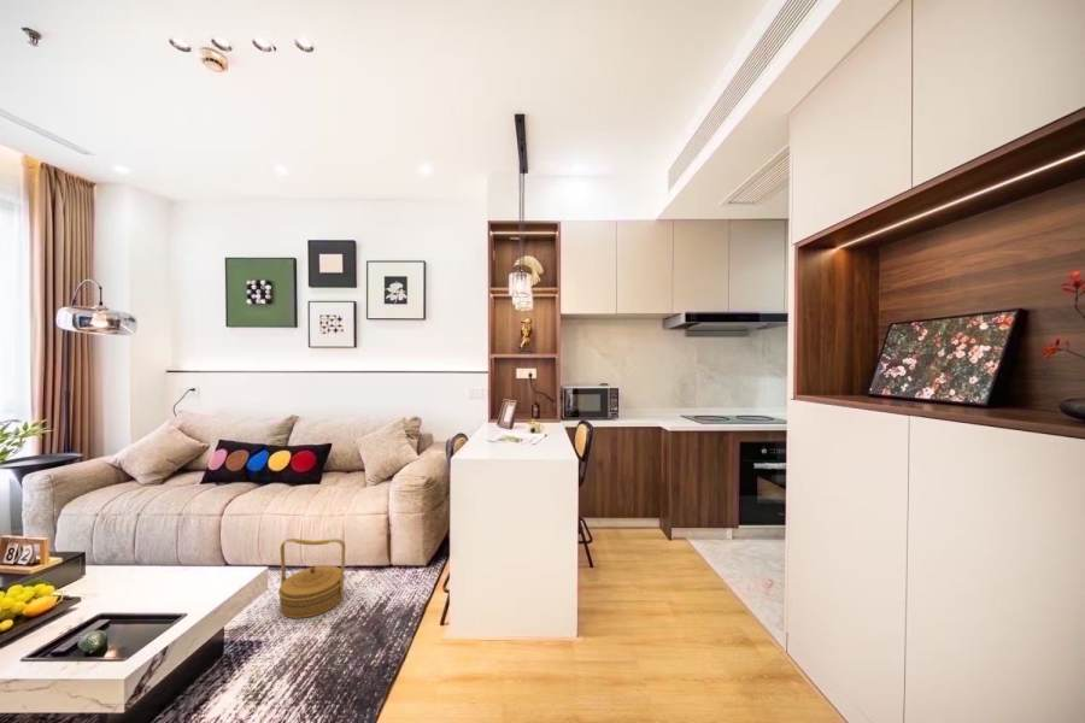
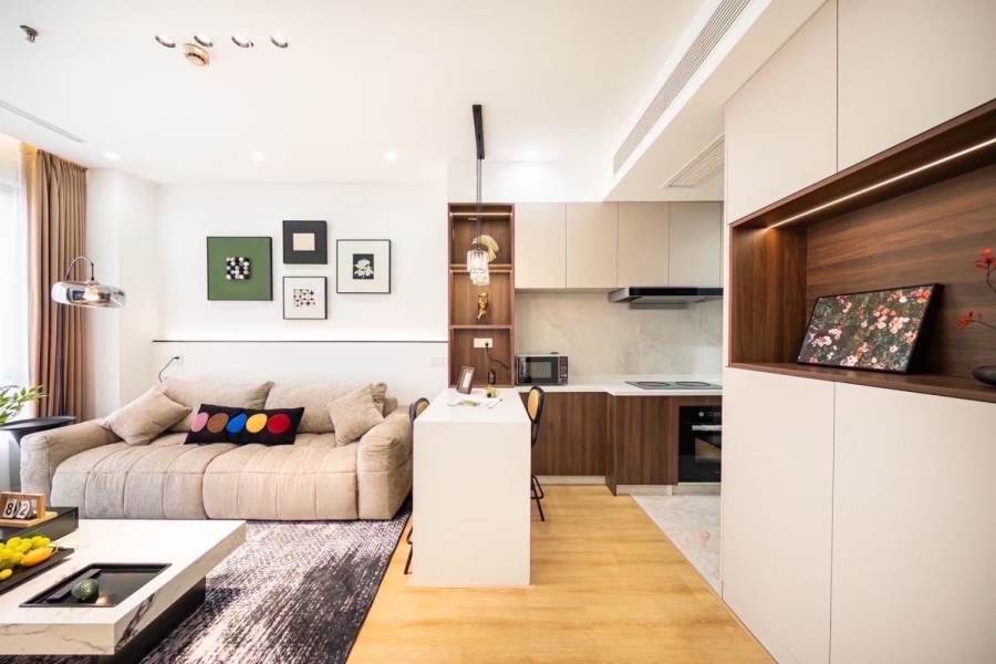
- basket [277,537,347,619]
